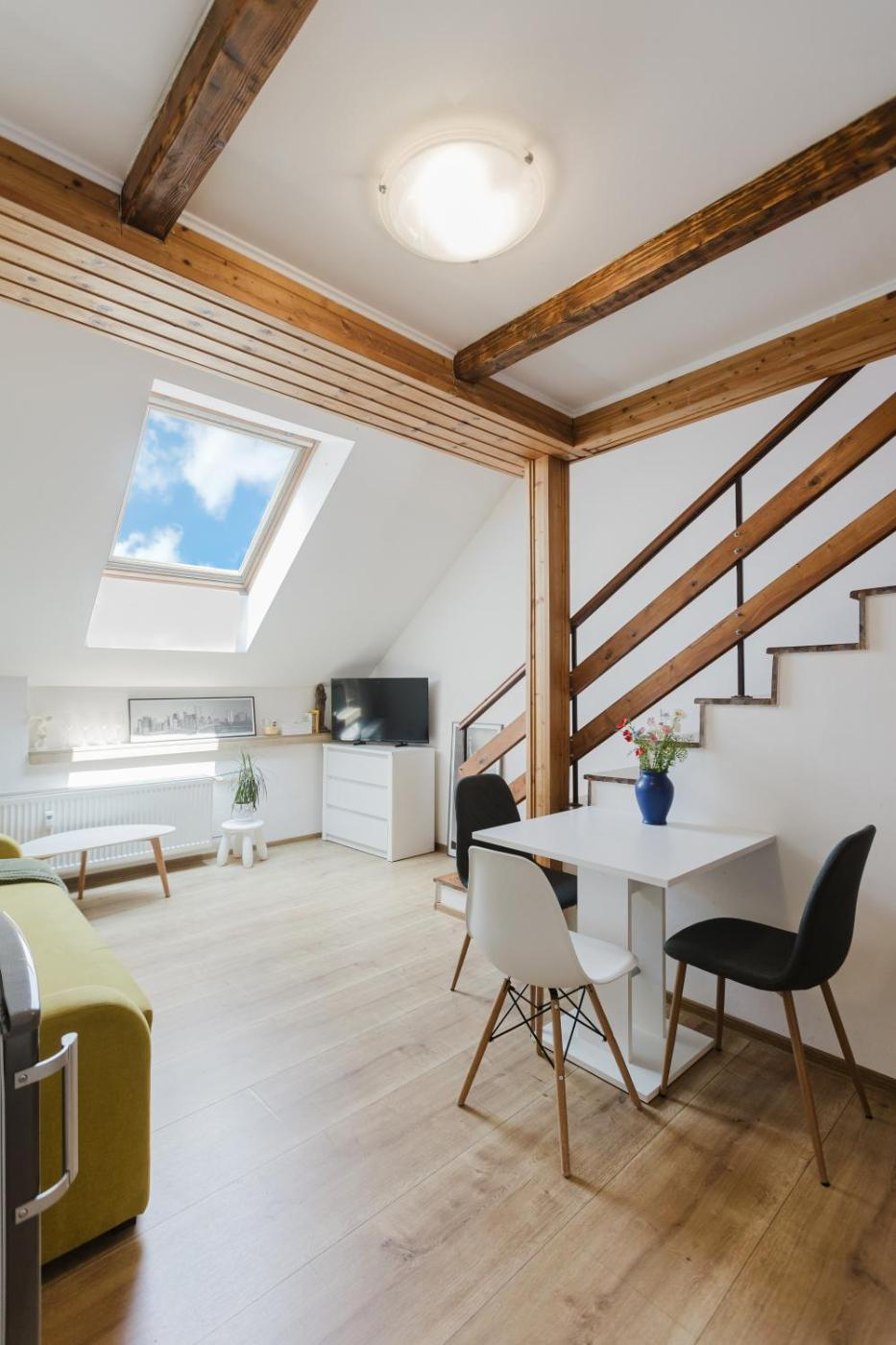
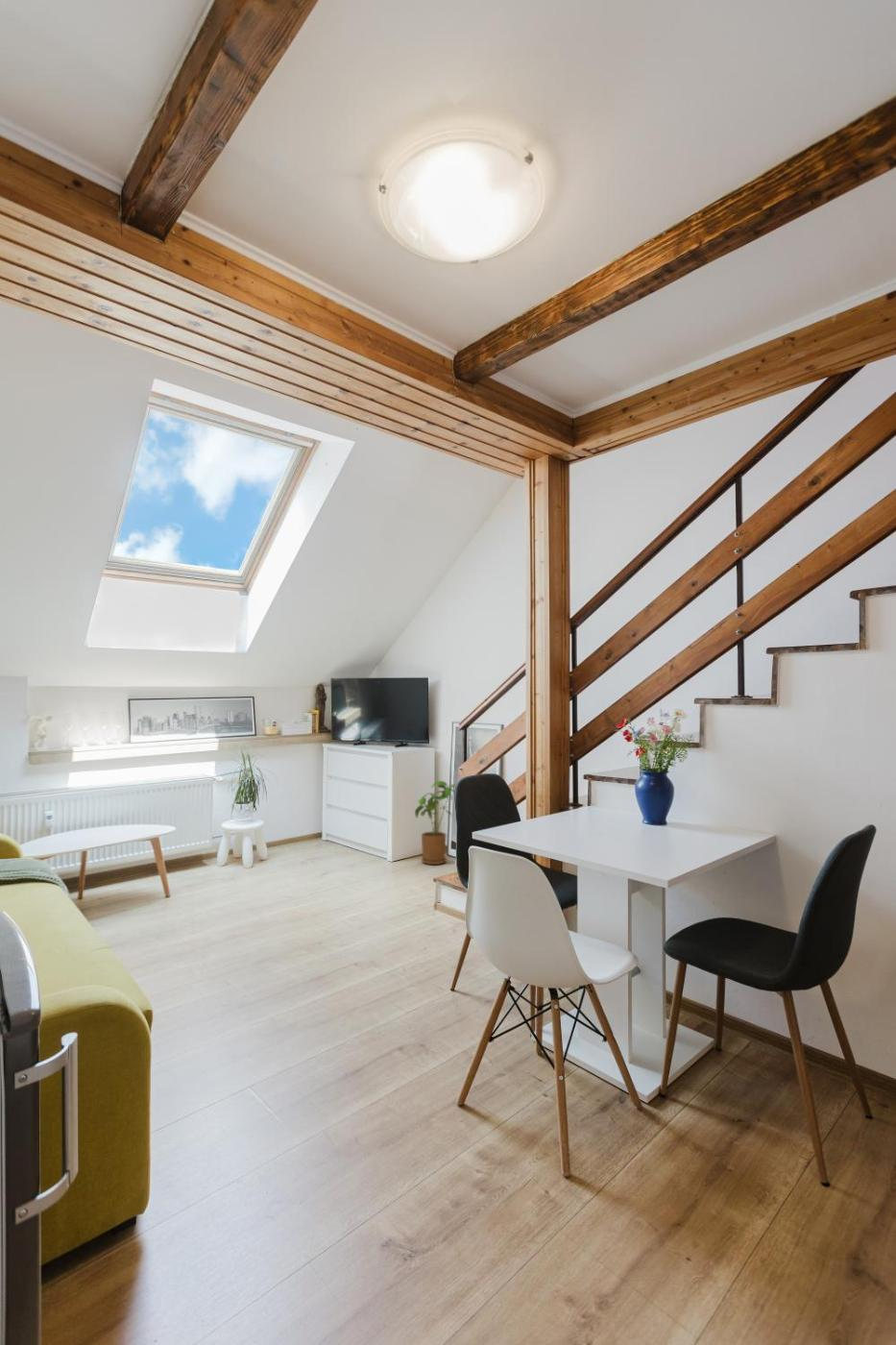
+ house plant [414,780,456,866]
